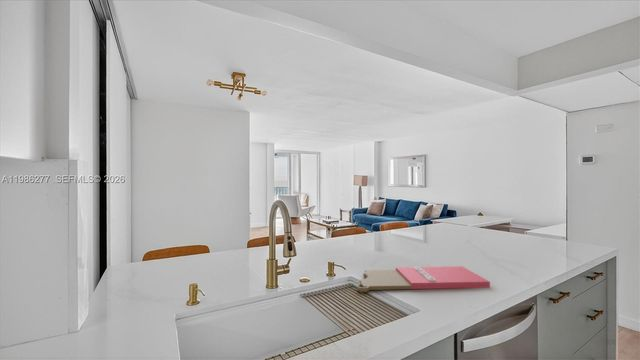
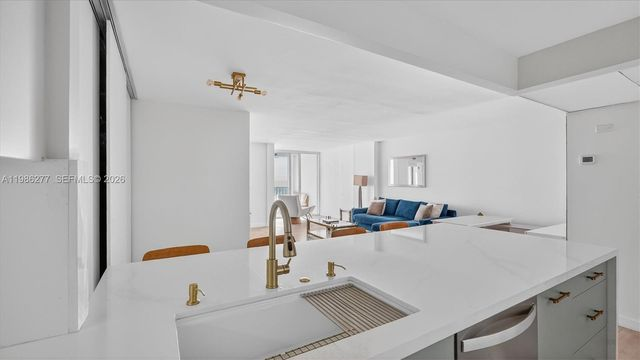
- cutting board [356,265,491,293]
